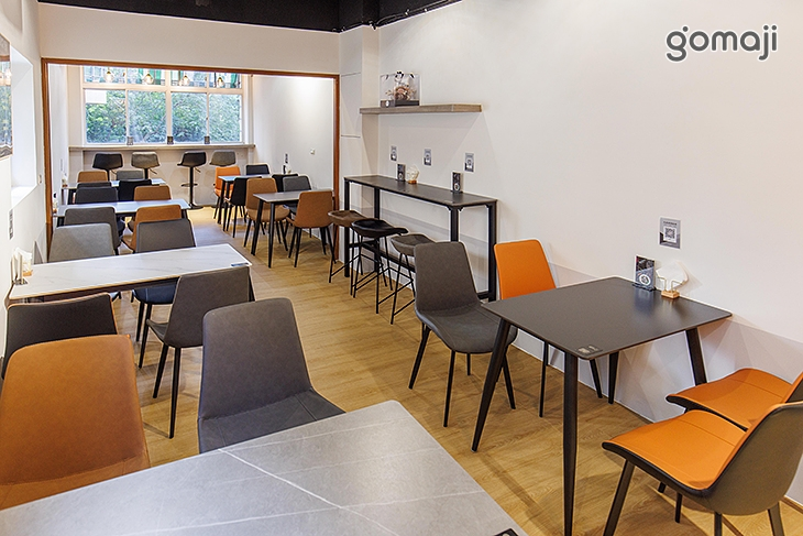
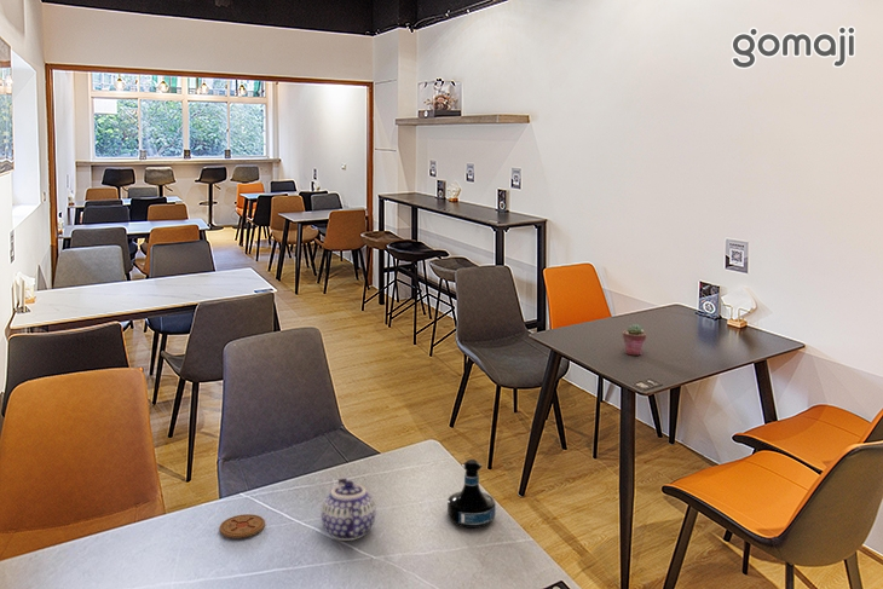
+ tequila bottle [446,458,497,530]
+ potted succulent [622,323,647,356]
+ teapot [321,477,377,542]
+ coaster [218,513,266,539]
